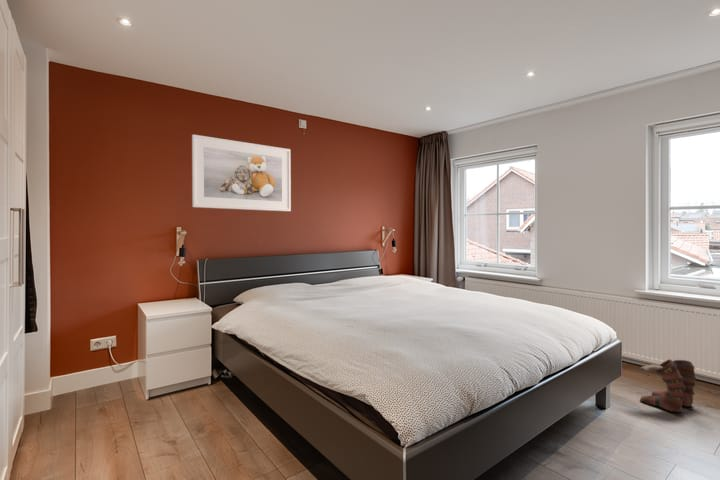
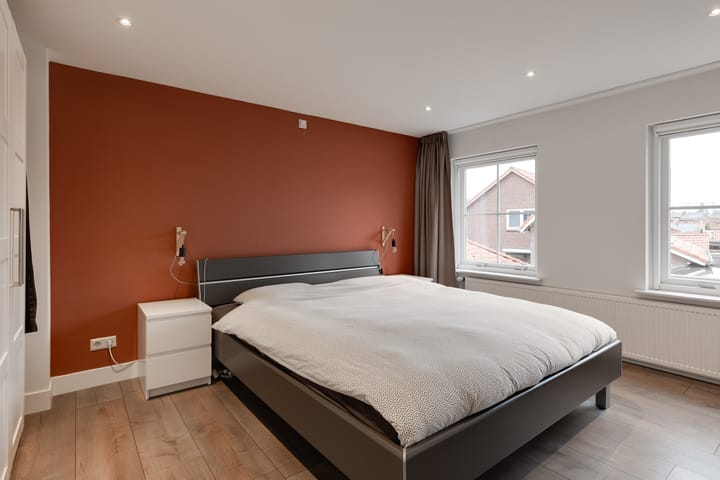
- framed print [191,134,292,212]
- boots [639,359,697,413]
